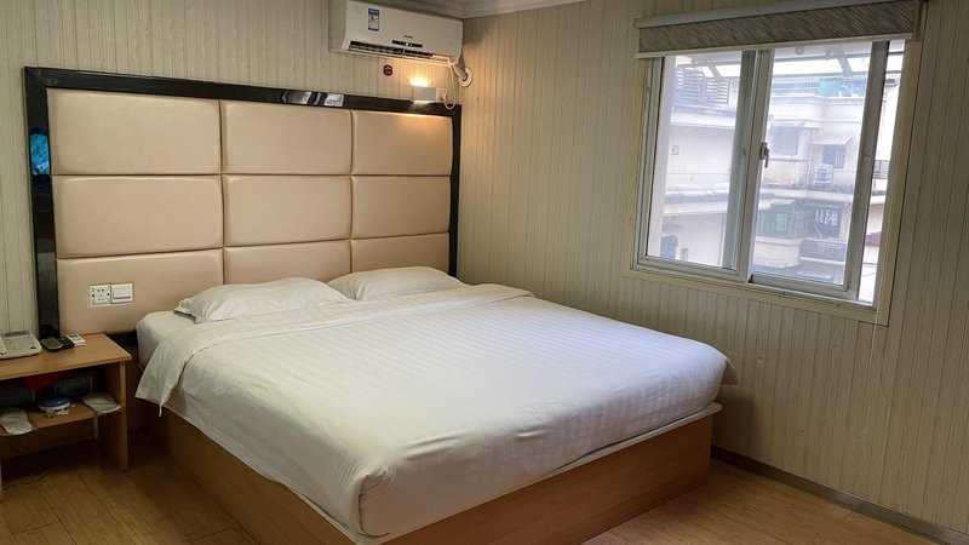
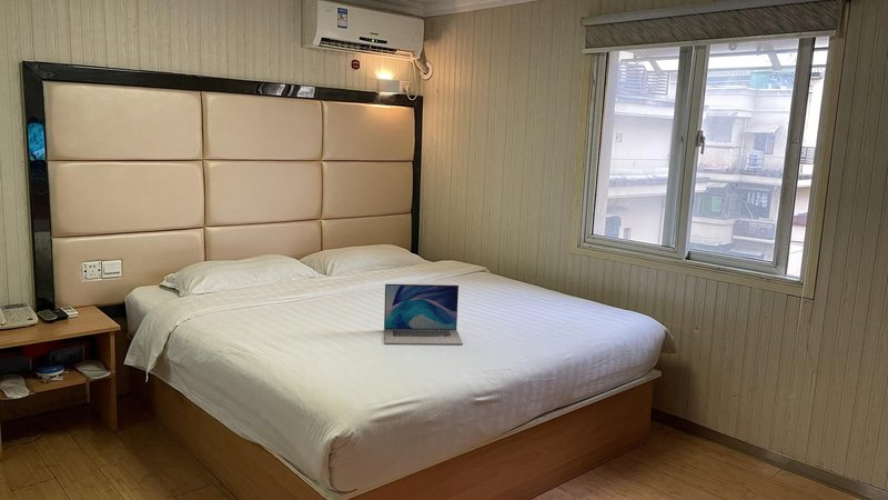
+ laptop [383,283,464,346]
